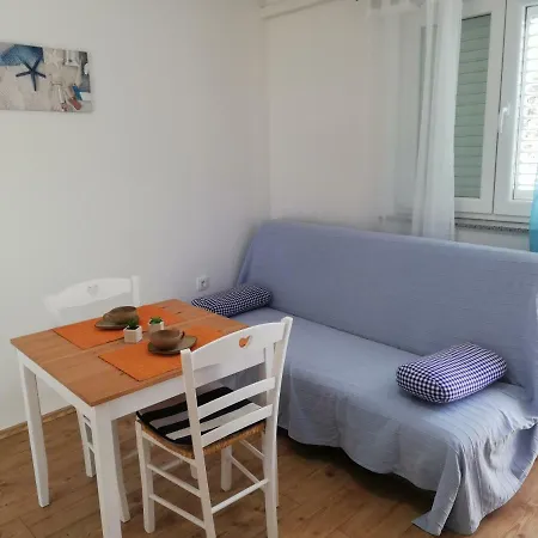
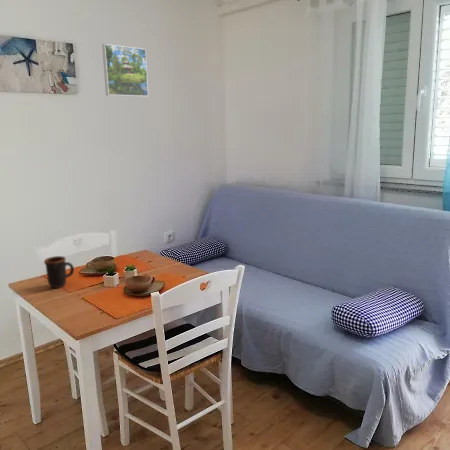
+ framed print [101,43,149,98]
+ mug [43,255,75,289]
